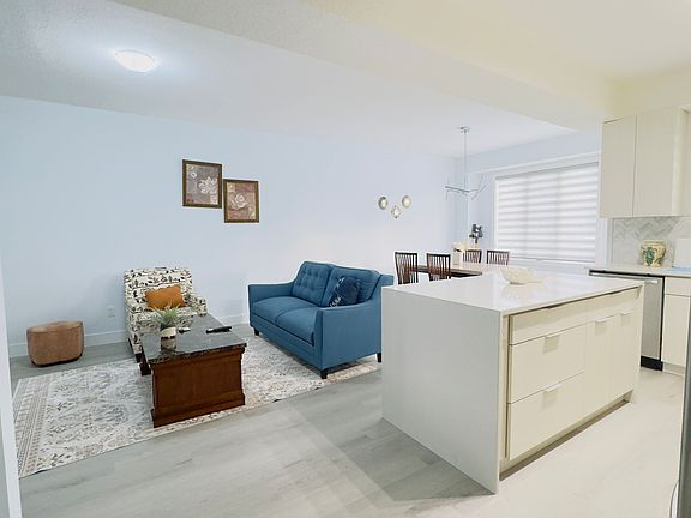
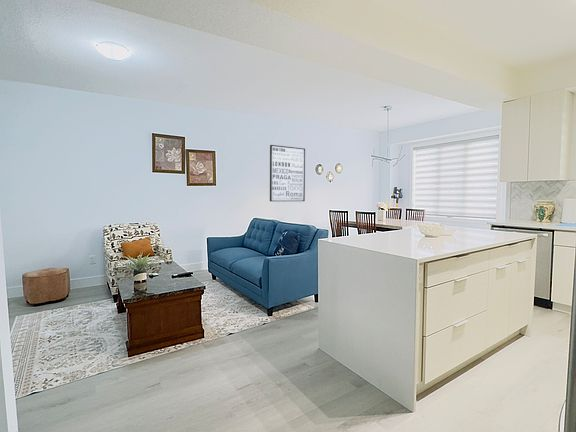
+ wall art [269,144,306,202]
